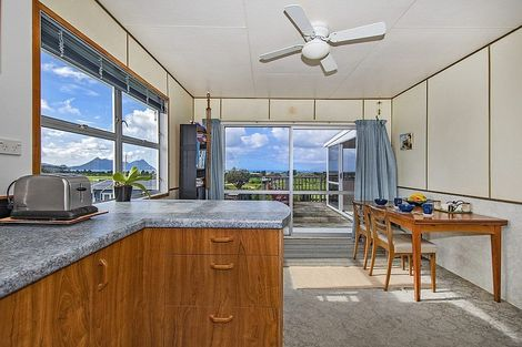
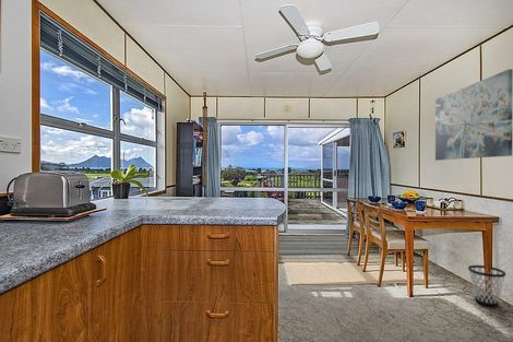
+ wall art [434,68,513,161]
+ wastebasket [467,264,506,308]
